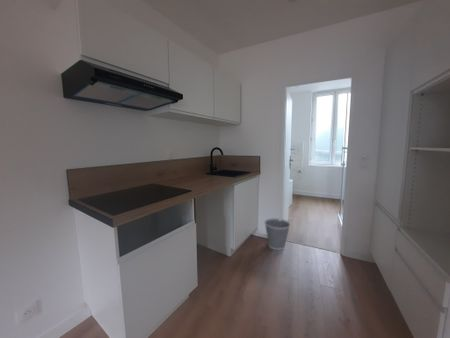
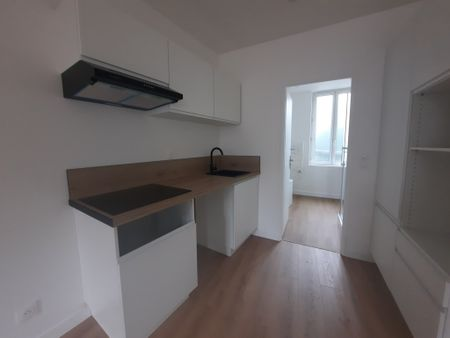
- wastebasket [264,217,291,251]
